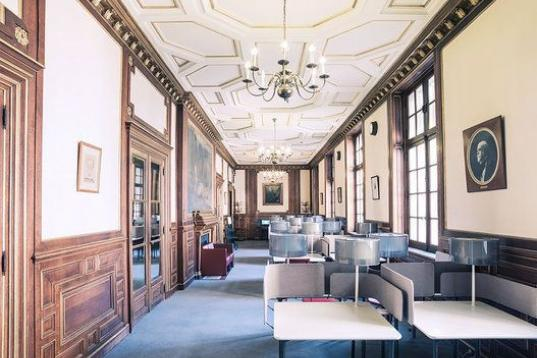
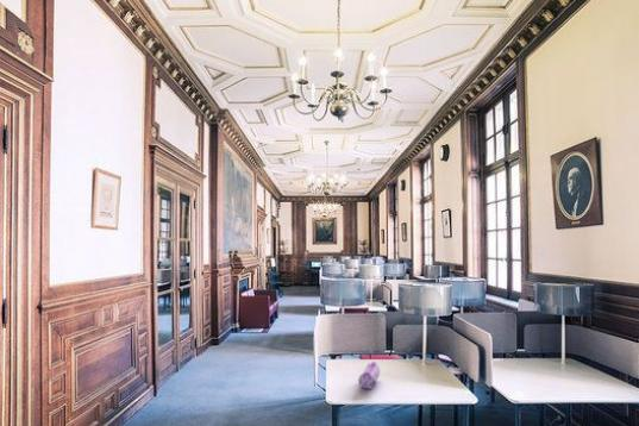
+ pencil case [357,361,381,390]
